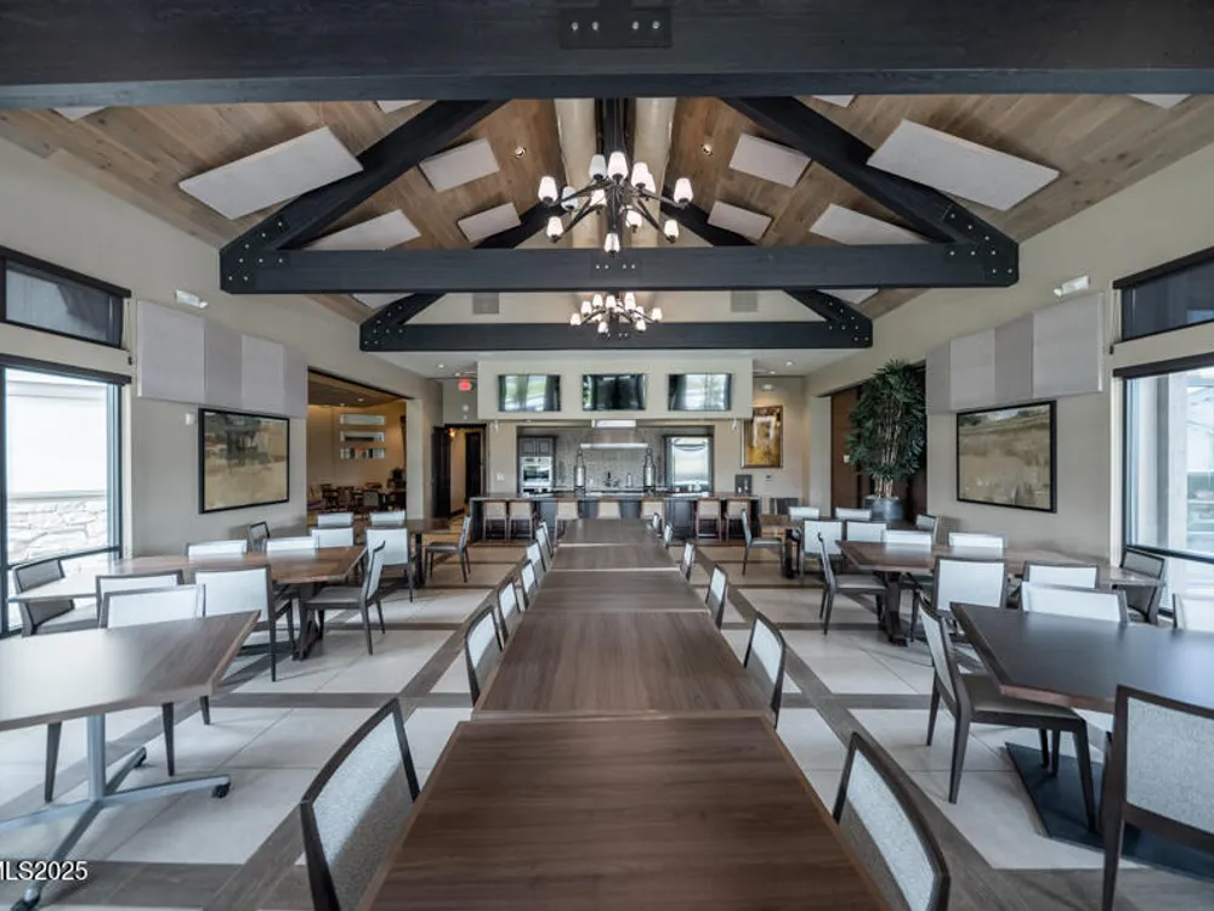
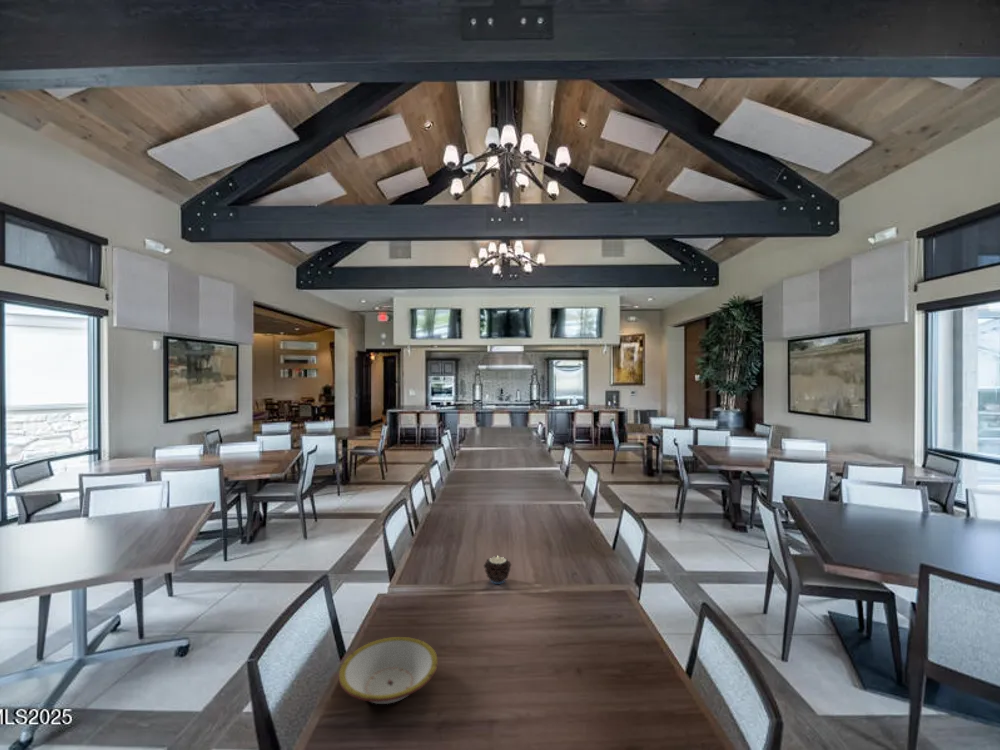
+ bowl [338,636,439,705]
+ candle [483,556,512,585]
